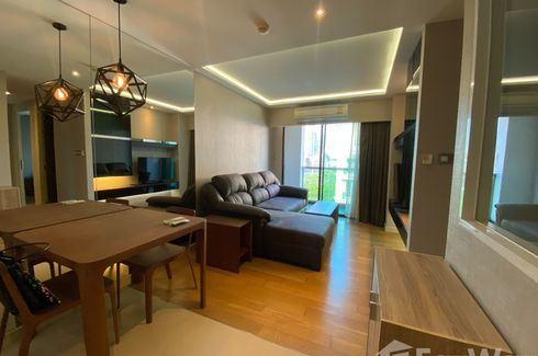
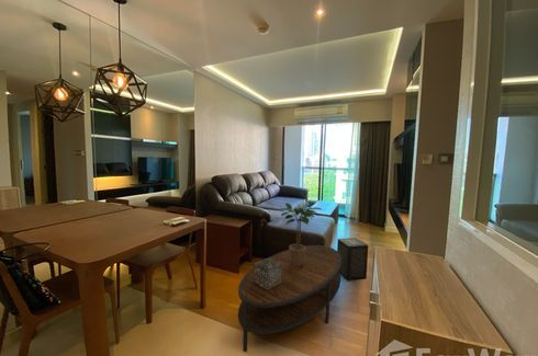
+ potted plant [280,202,323,266]
+ coffee table [237,244,341,353]
+ decorative box [254,256,282,289]
+ speaker [336,237,369,282]
